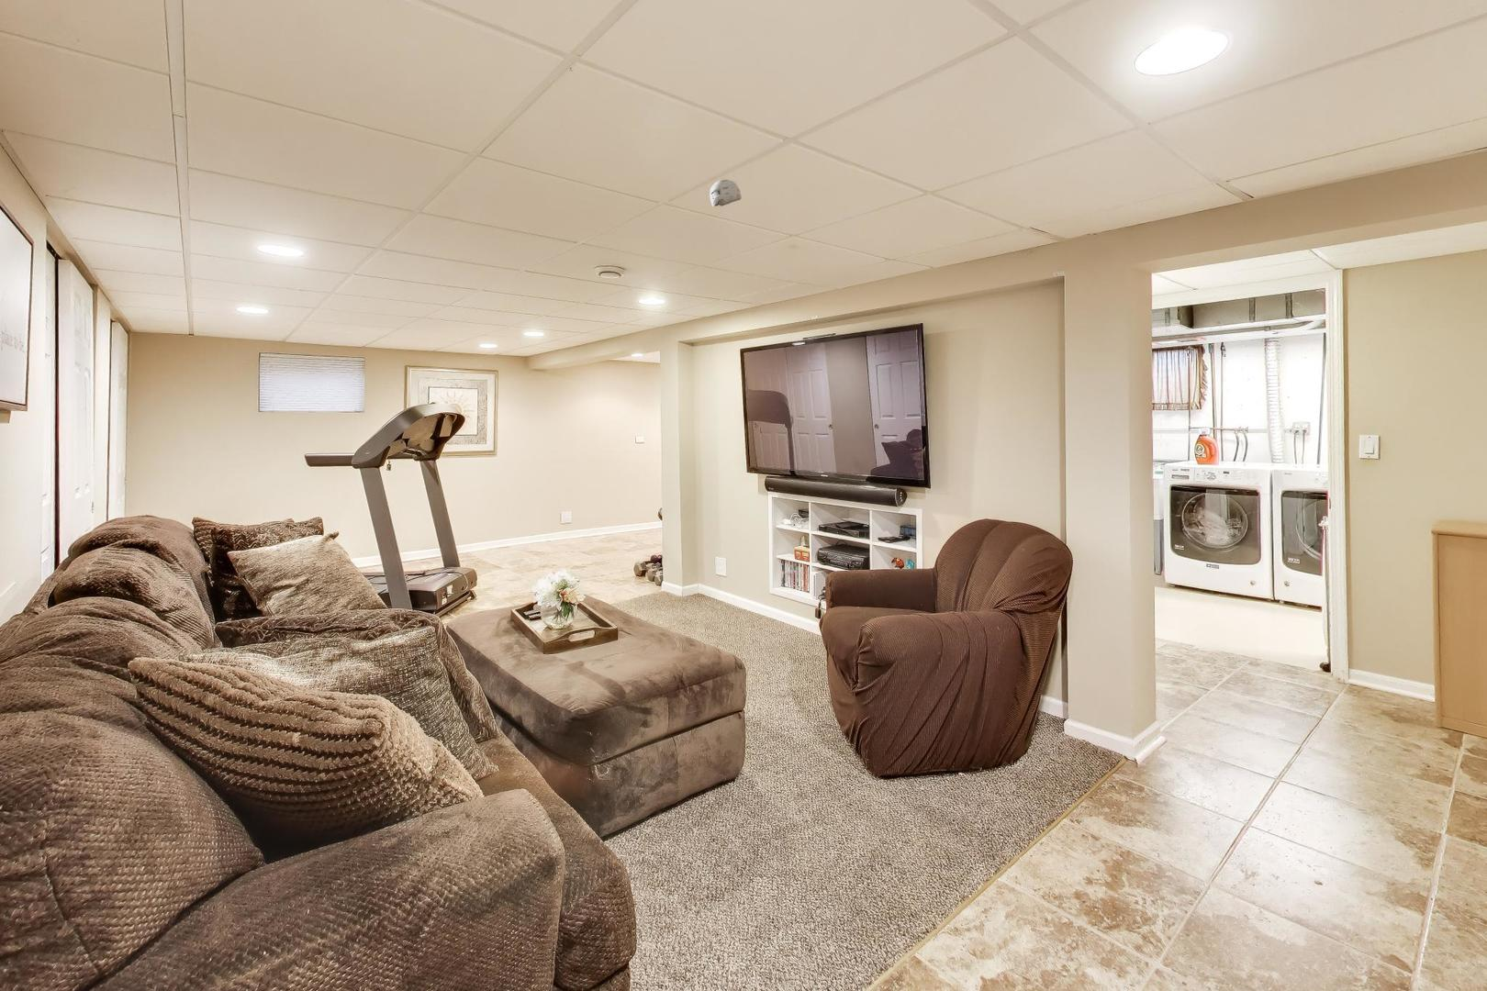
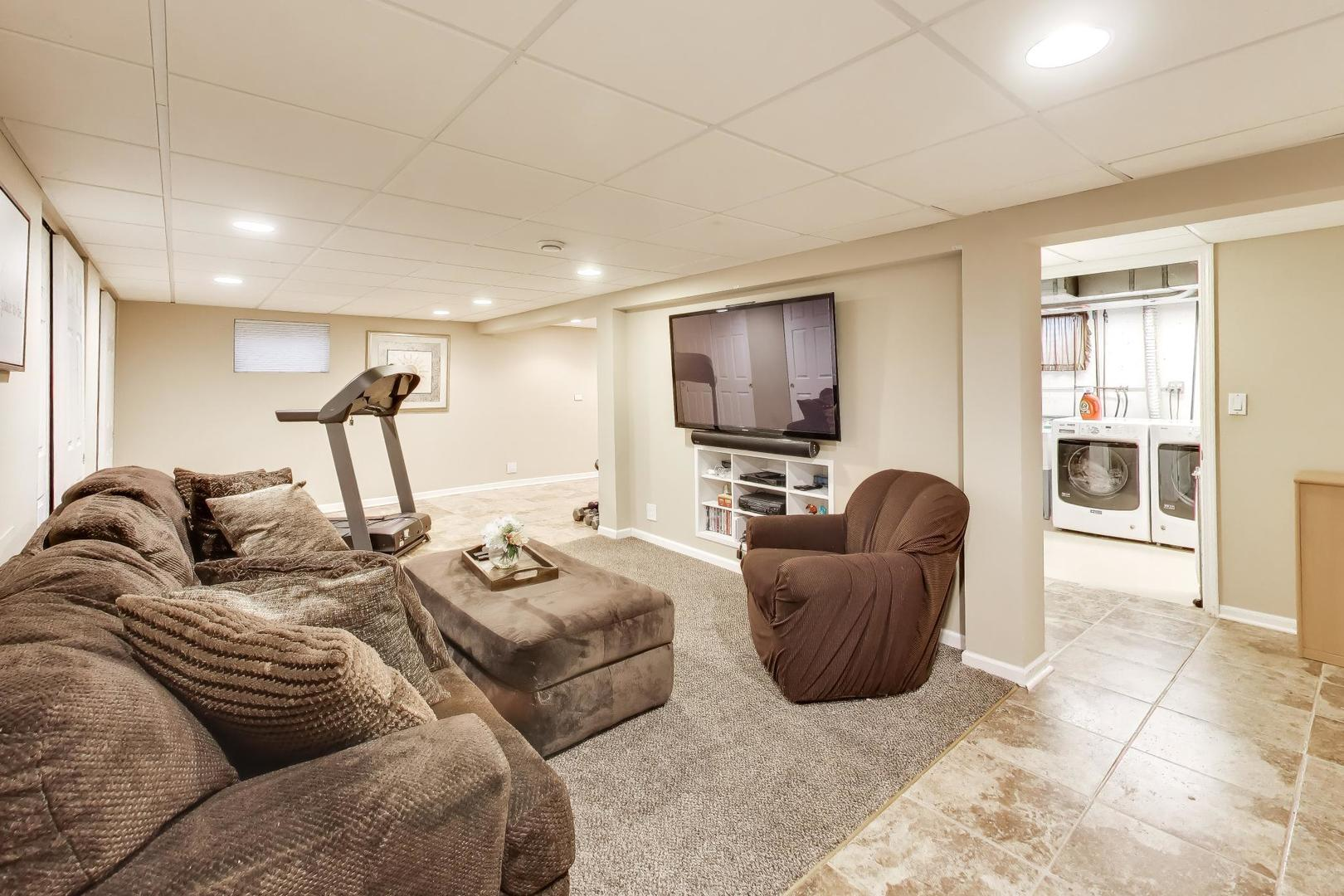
- smoke detector [708,179,741,207]
